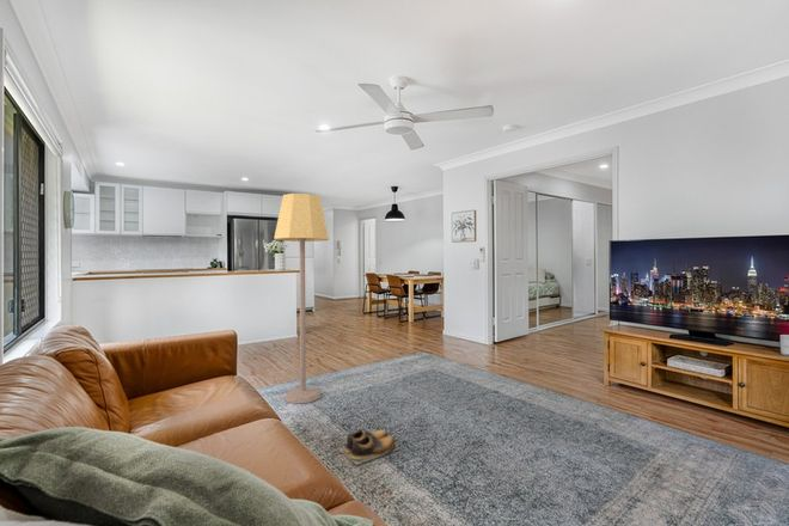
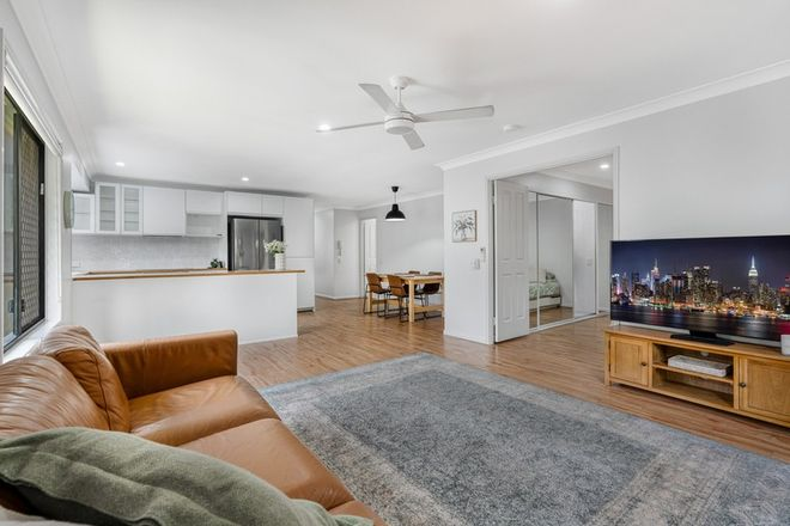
- shoes [336,428,402,466]
- lamp [273,192,330,404]
